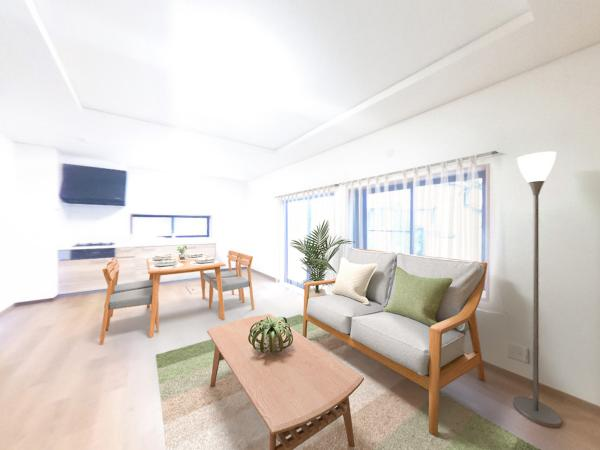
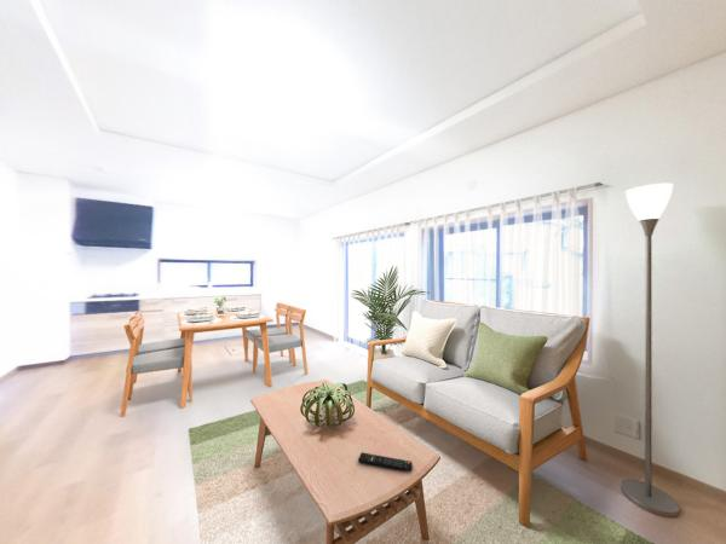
+ remote control [357,451,414,473]
